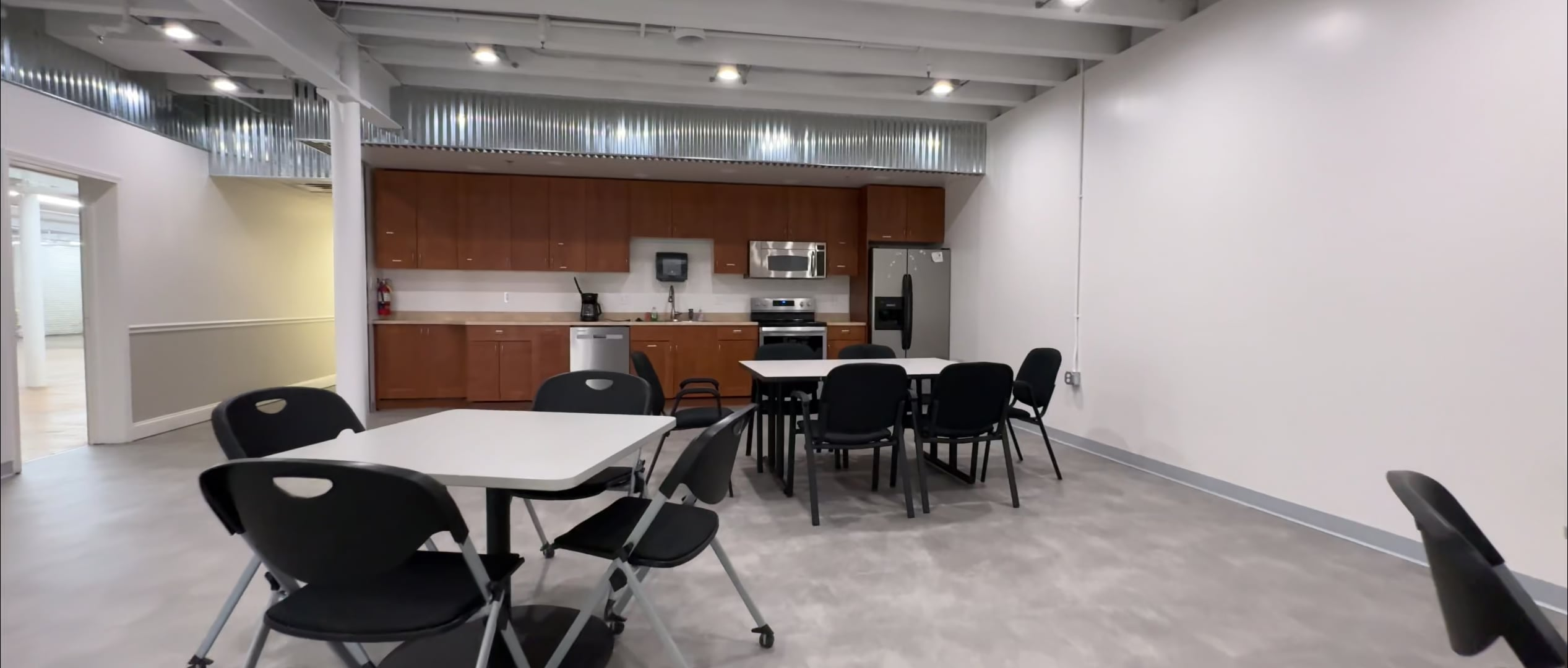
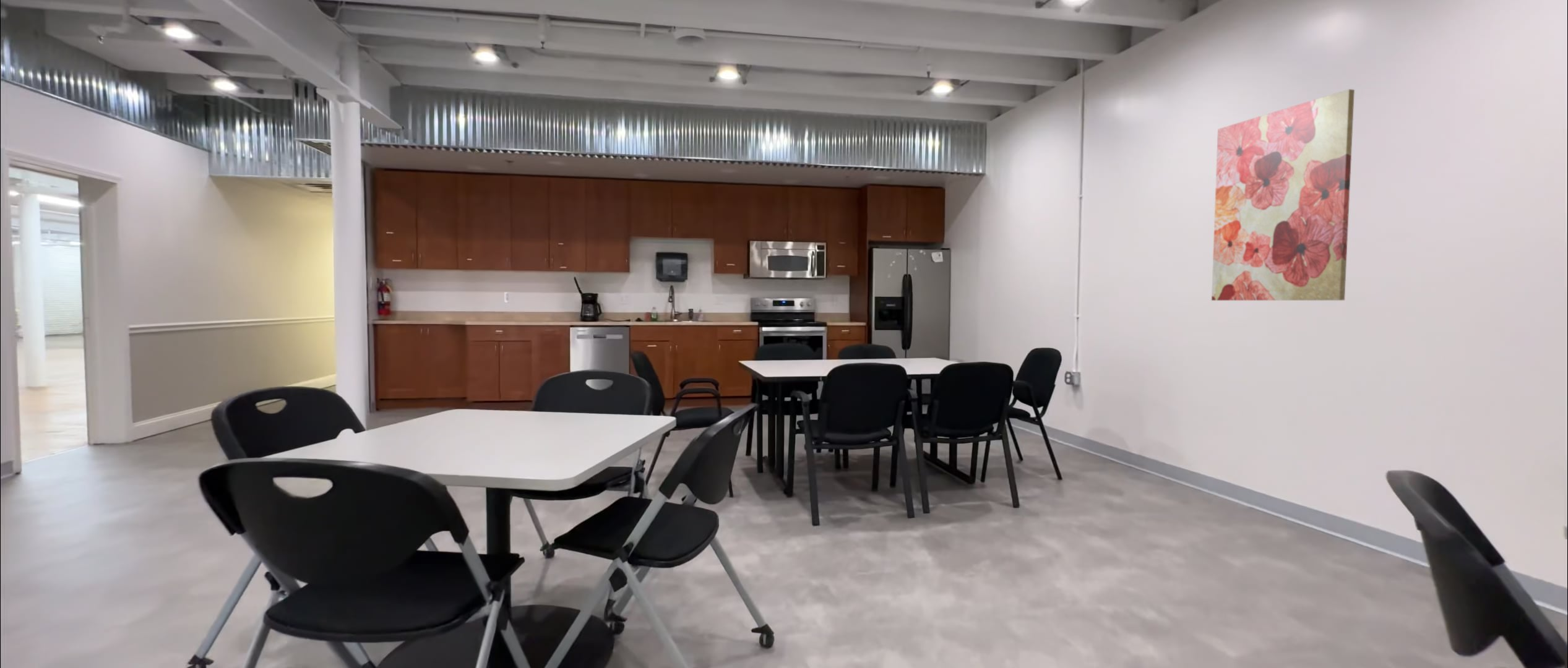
+ wall art [1211,88,1355,301]
